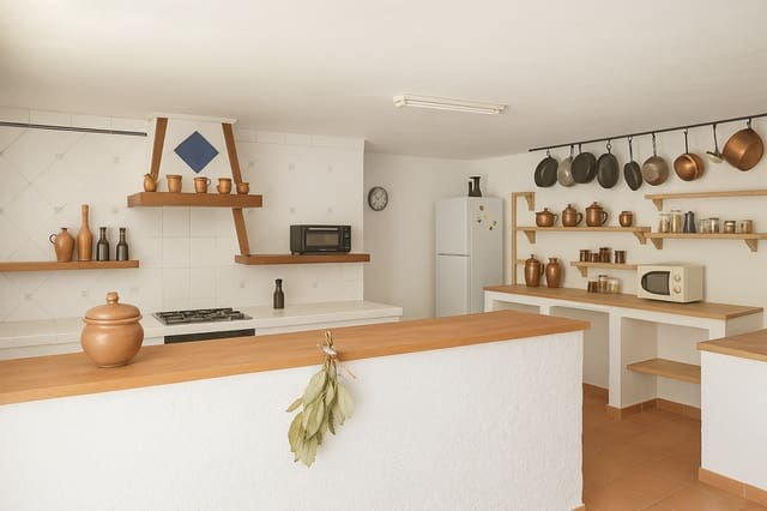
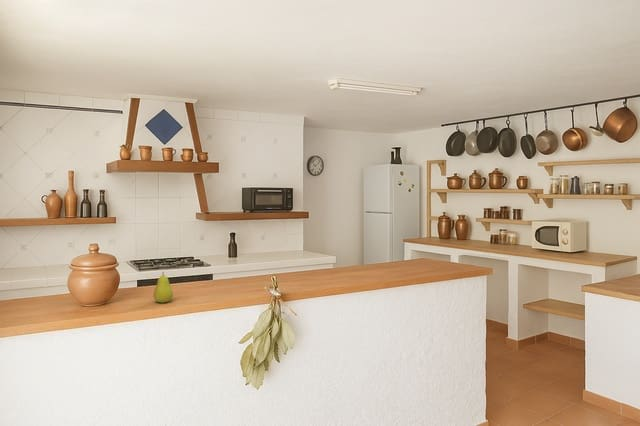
+ fruit [153,271,174,303]
